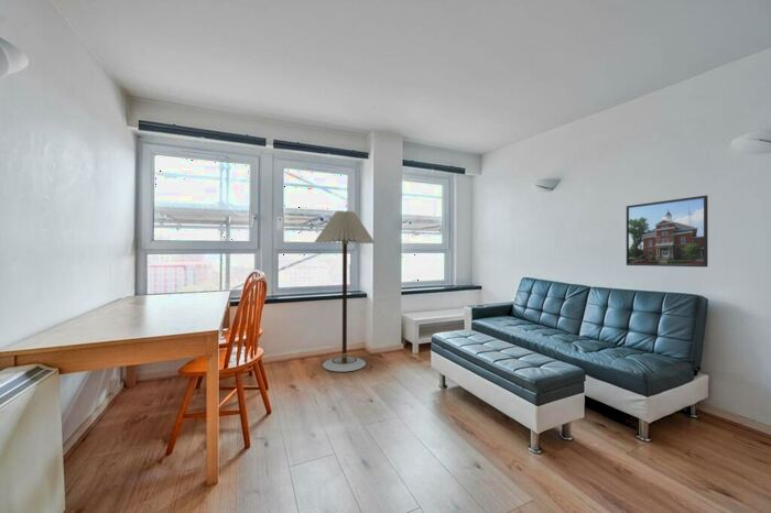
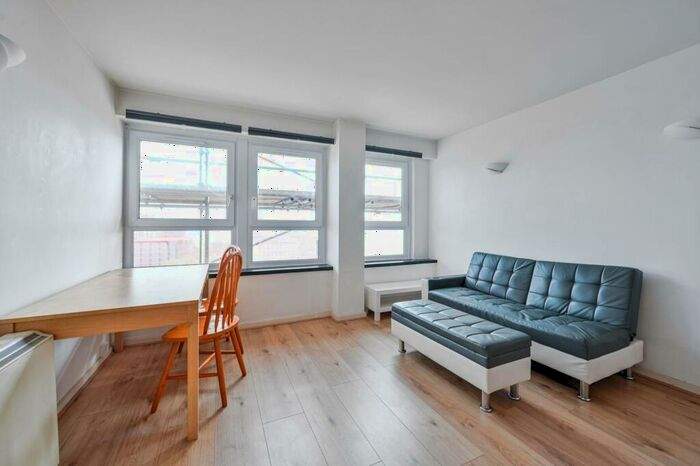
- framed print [626,194,709,268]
- floor lamp [314,209,376,372]
